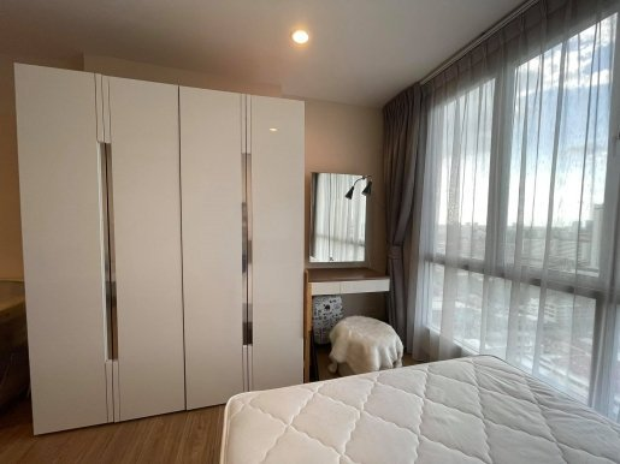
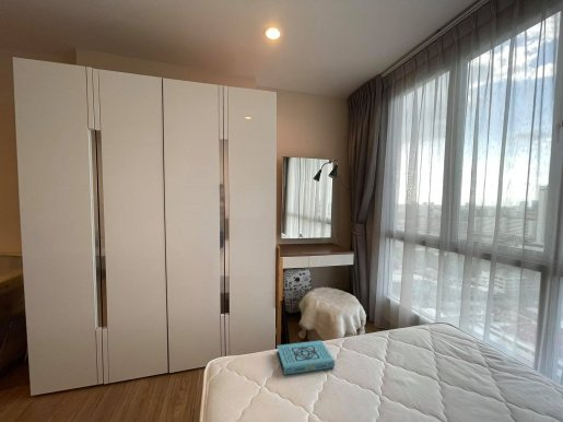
+ book [275,339,336,376]
